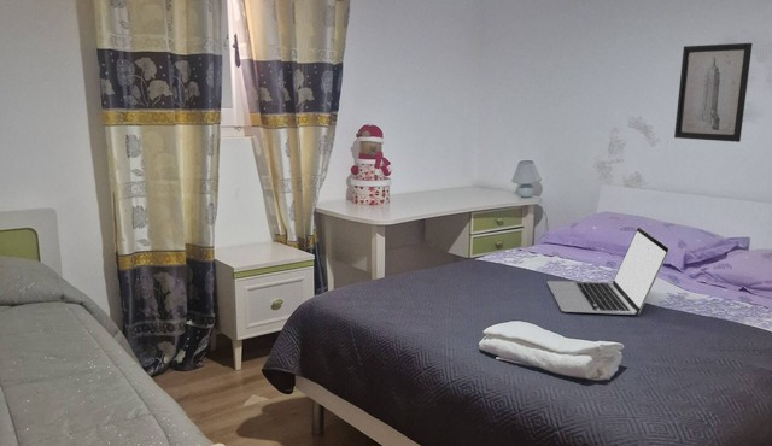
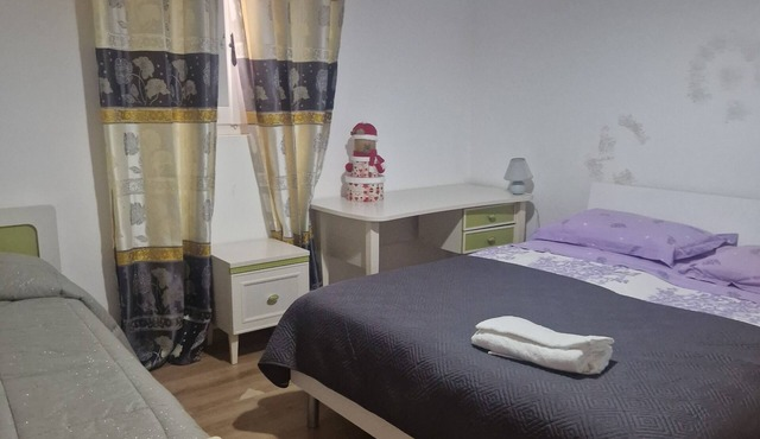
- laptop [546,227,671,316]
- wall art [673,42,754,143]
